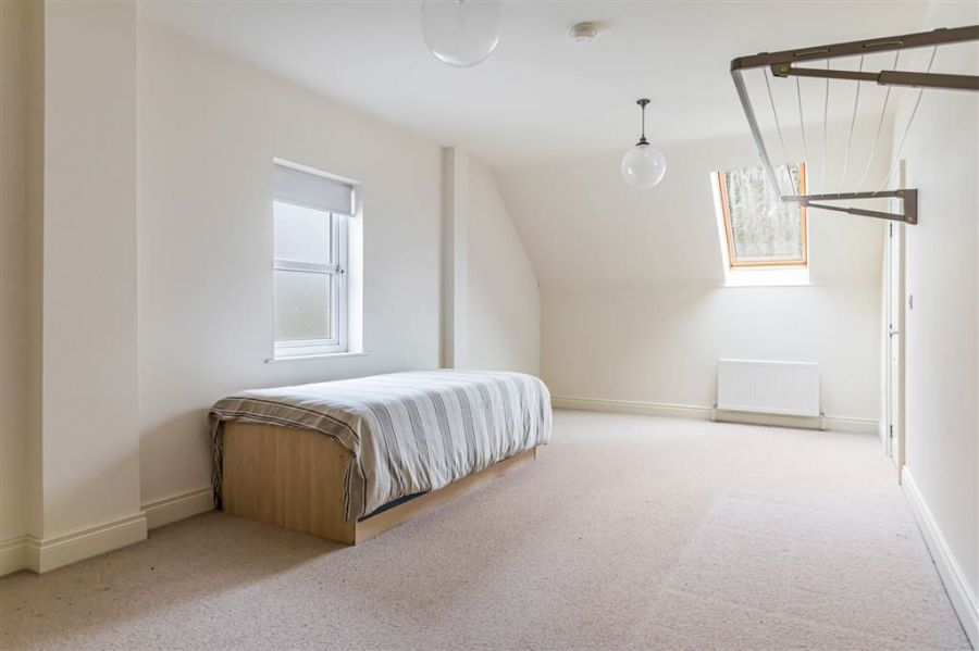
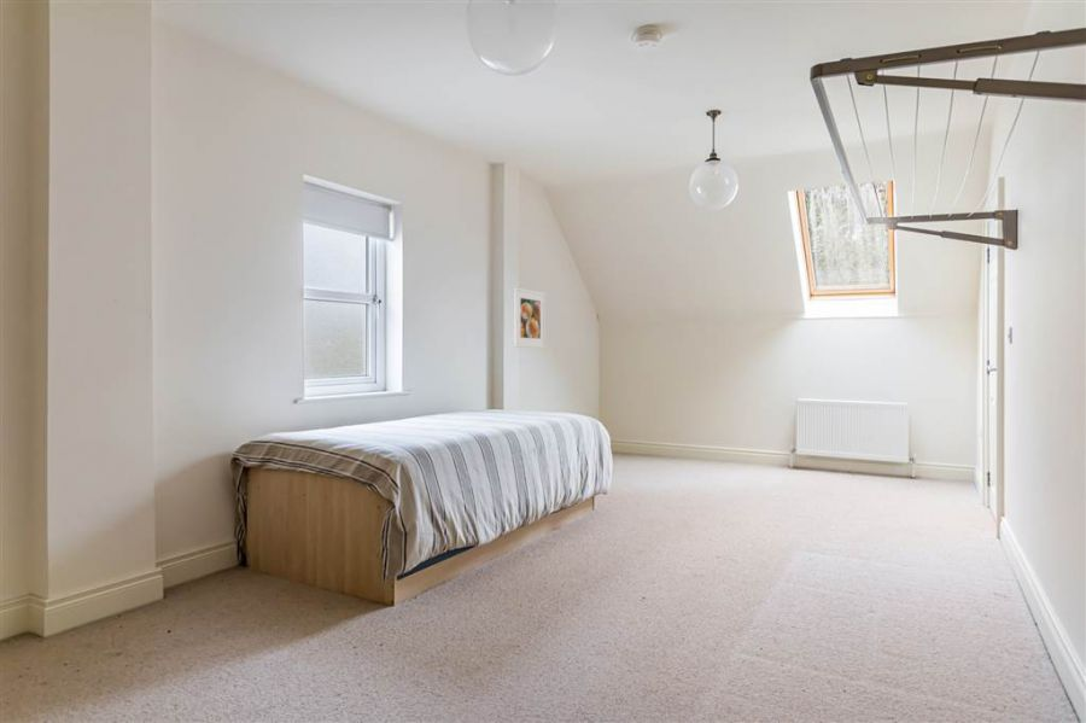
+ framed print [513,286,547,349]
